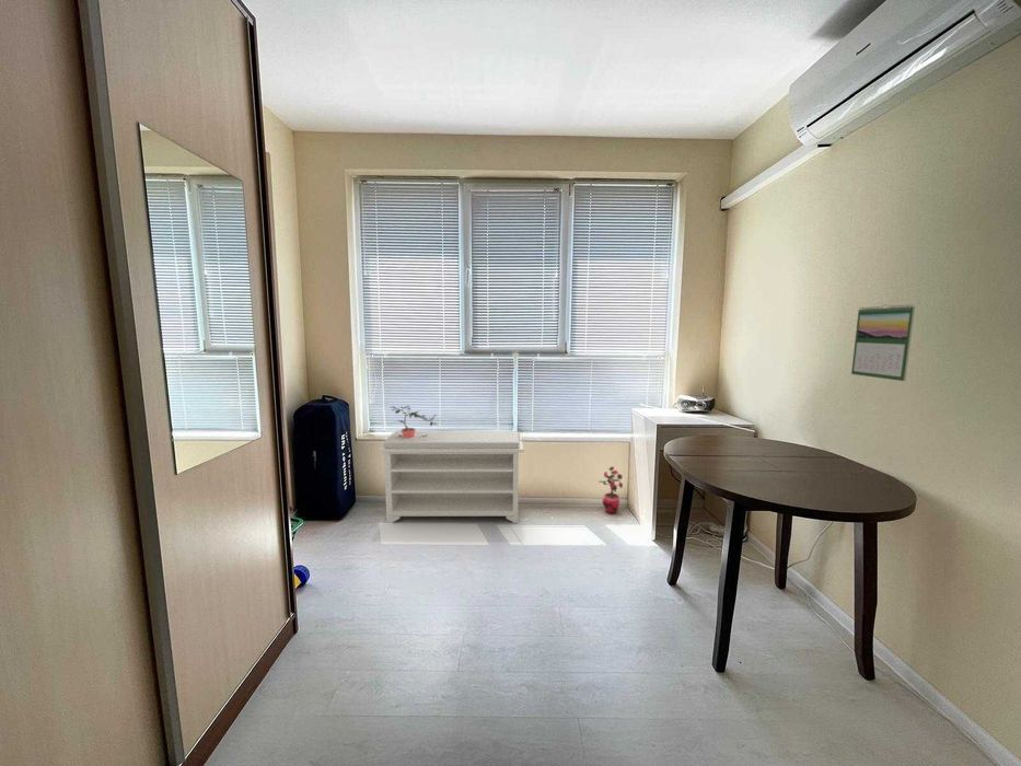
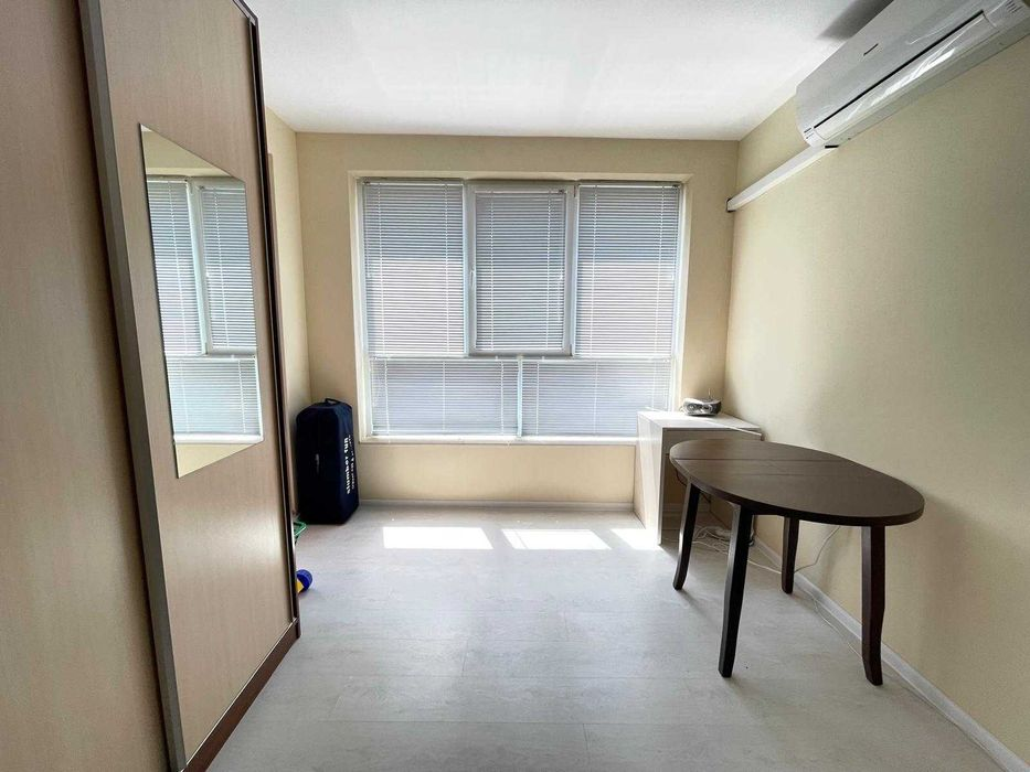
- calendar [850,303,916,382]
- potted plant [599,465,624,514]
- bench [379,430,524,524]
- potted plant [388,404,438,438]
